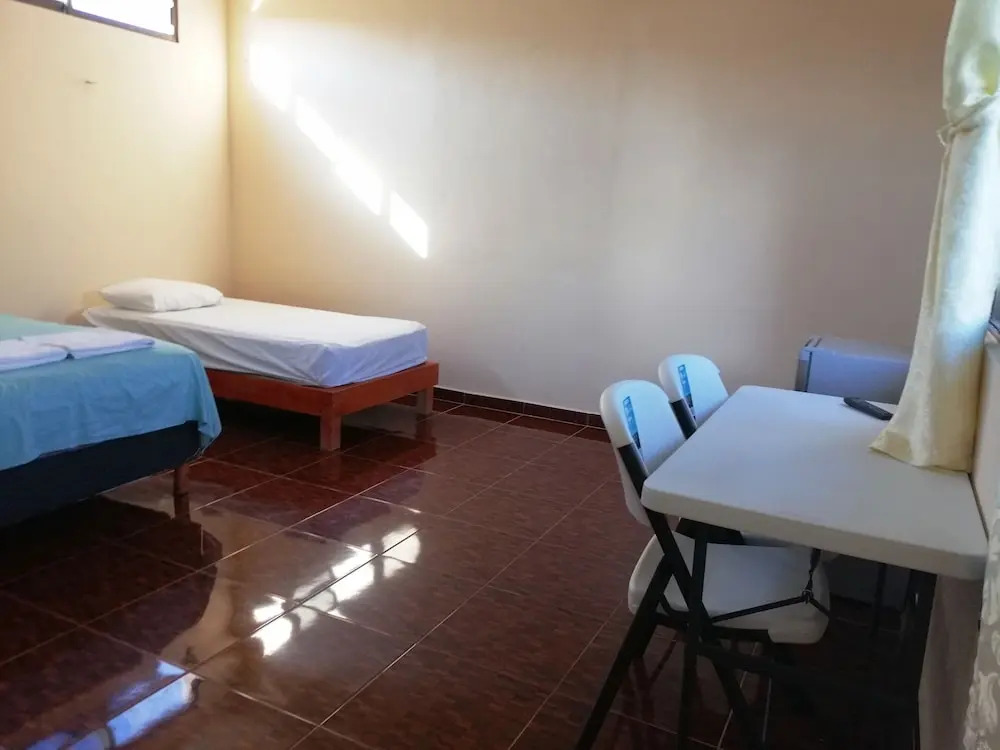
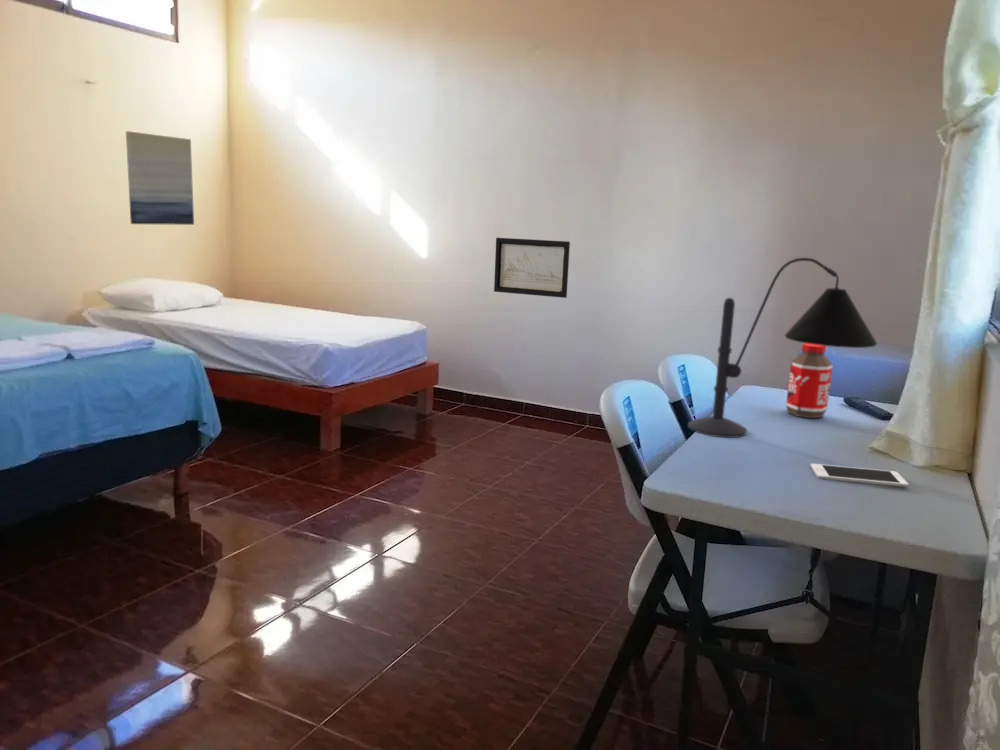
+ cell phone [809,463,909,488]
+ bottle [785,343,834,419]
+ desk lamp [687,257,878,439]
+ wall art [125,130,195,226]
+ wall art [493,237,571,299]
